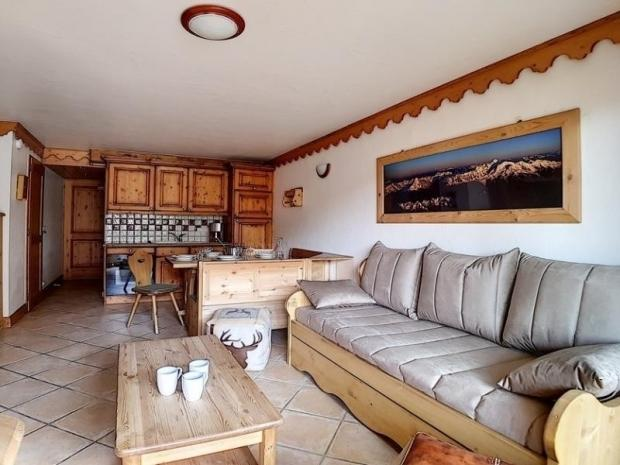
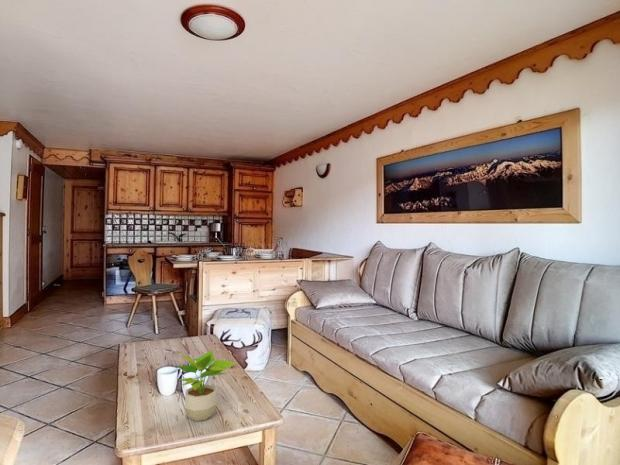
+ potted plant [177,349,237,422]
